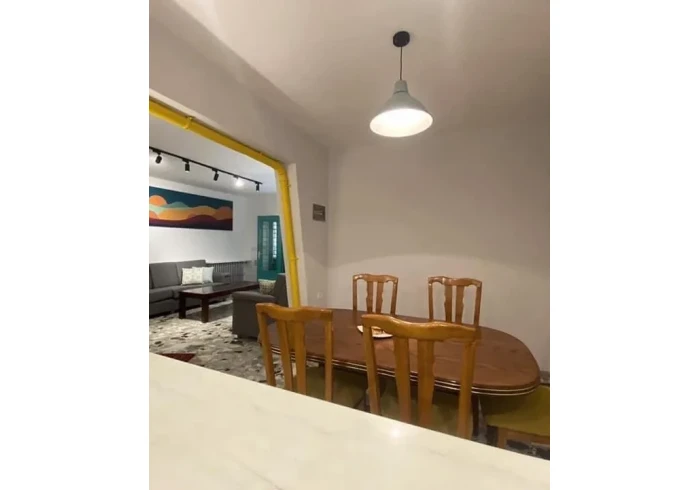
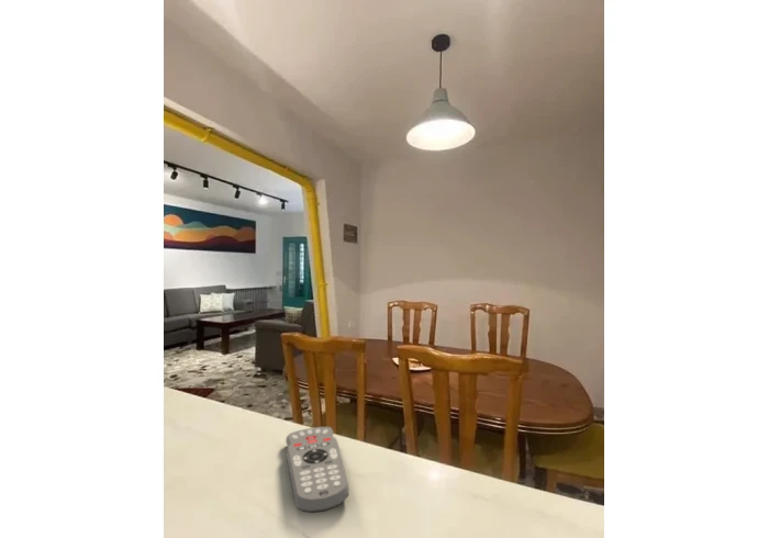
+ remote control [285,426,350,514]
